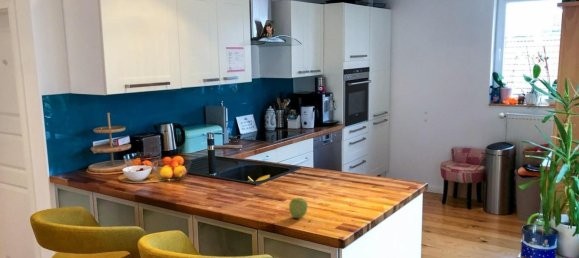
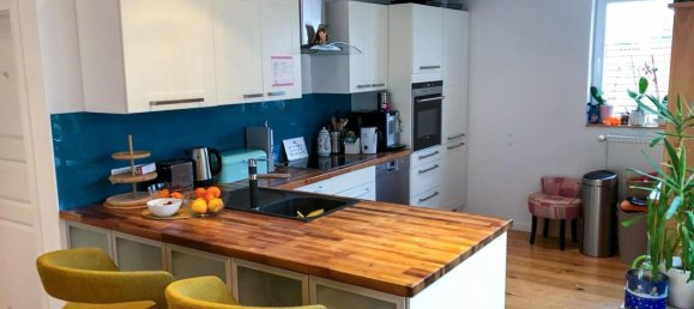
- apple [288,197,309,219]
